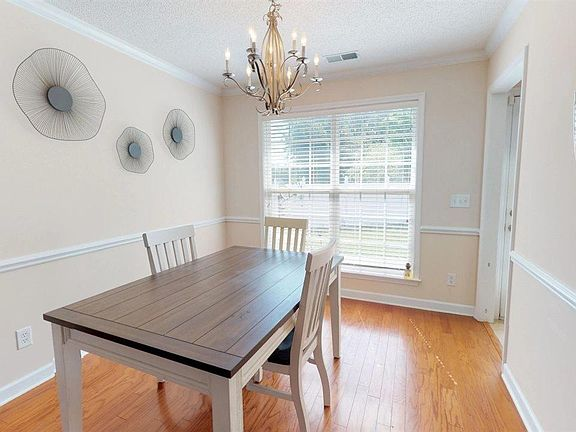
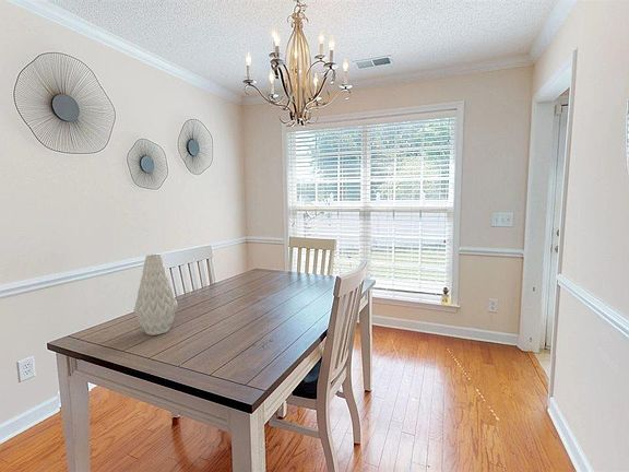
+ vase [133,253,178,337]
